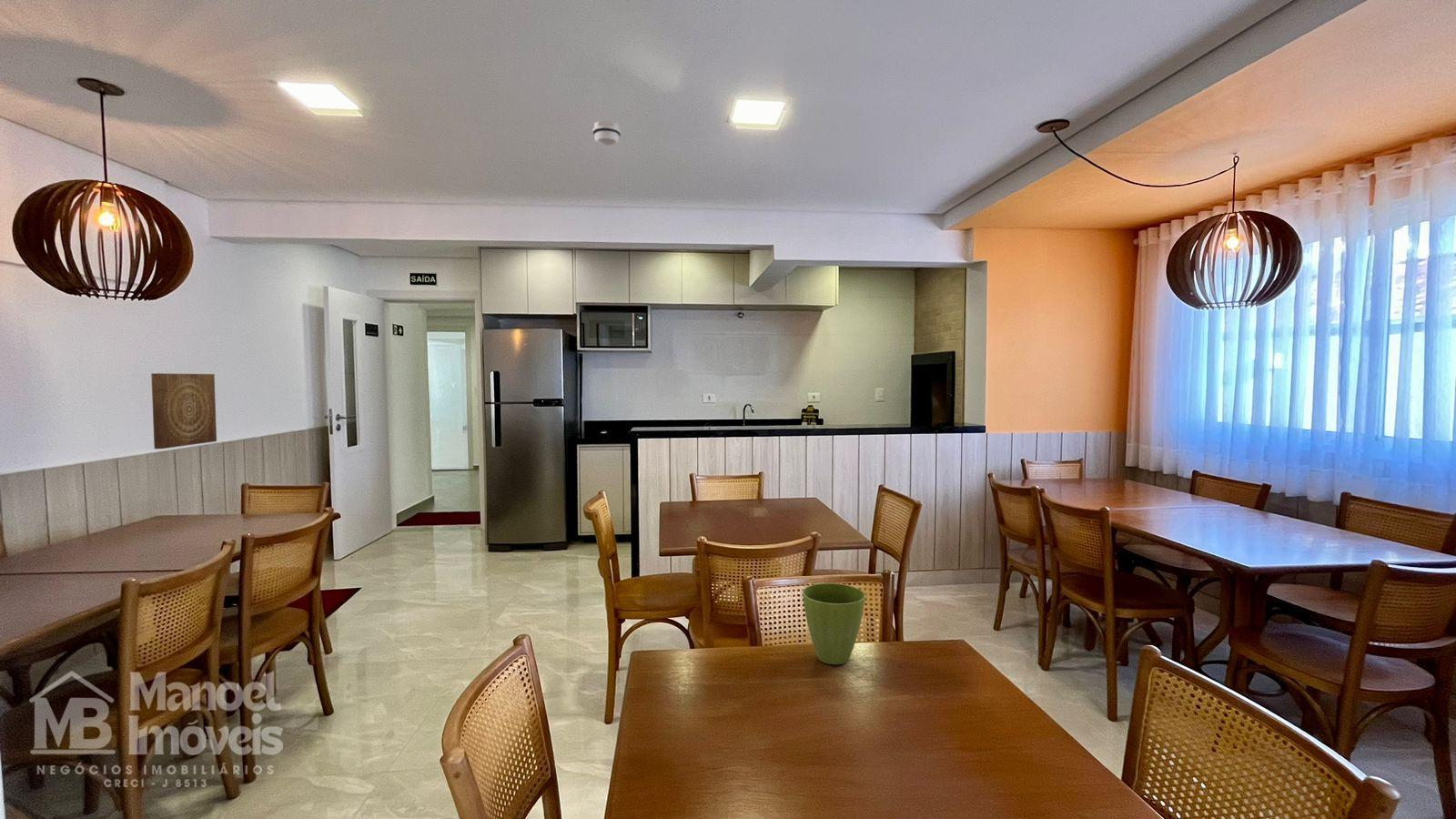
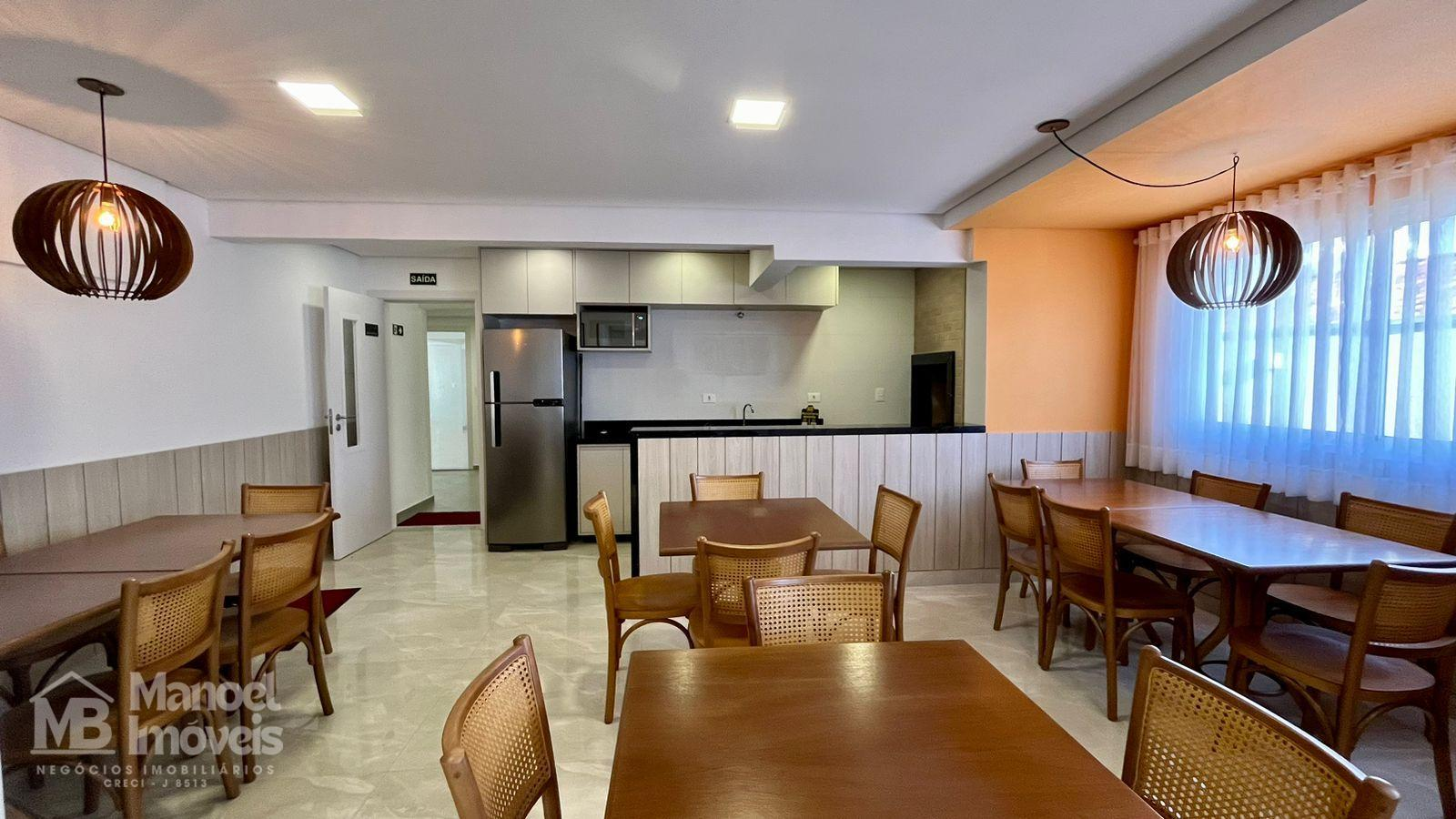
- flower pot [802,582,866,665]
- smoke detector [591,120,622,147]
- wall art [150,372,217,450]
